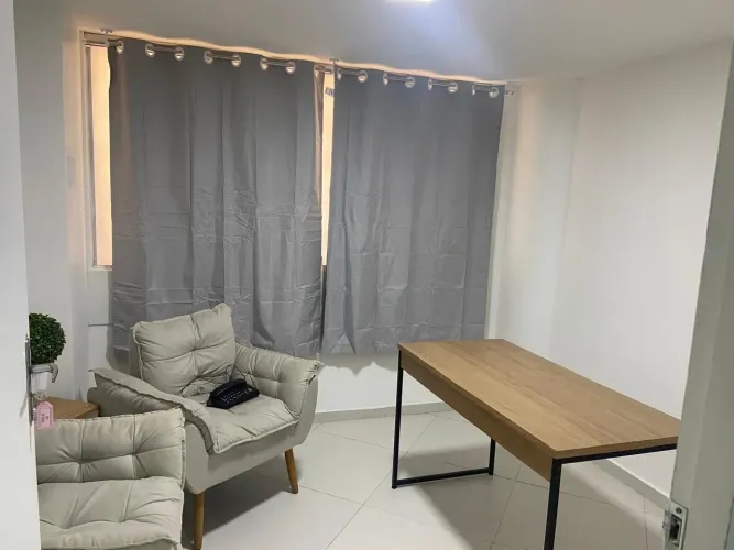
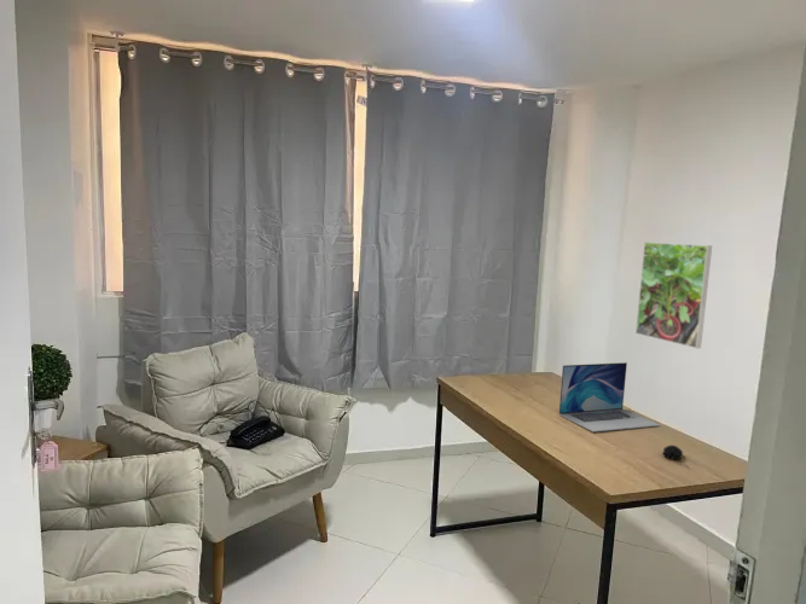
+ laptop [557,361,661,434]
+ computer mouse [662,445,691,470]
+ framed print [634,240,713,349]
